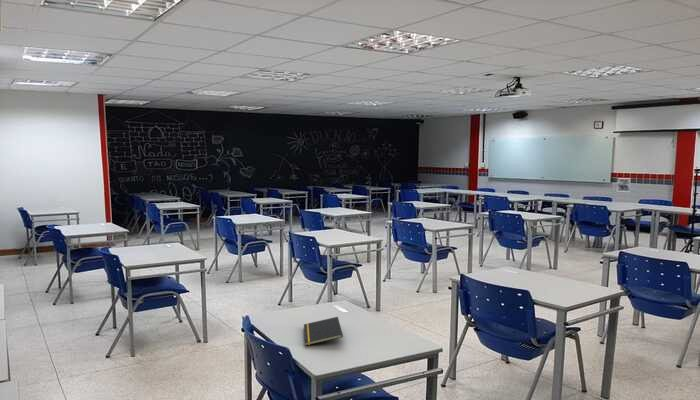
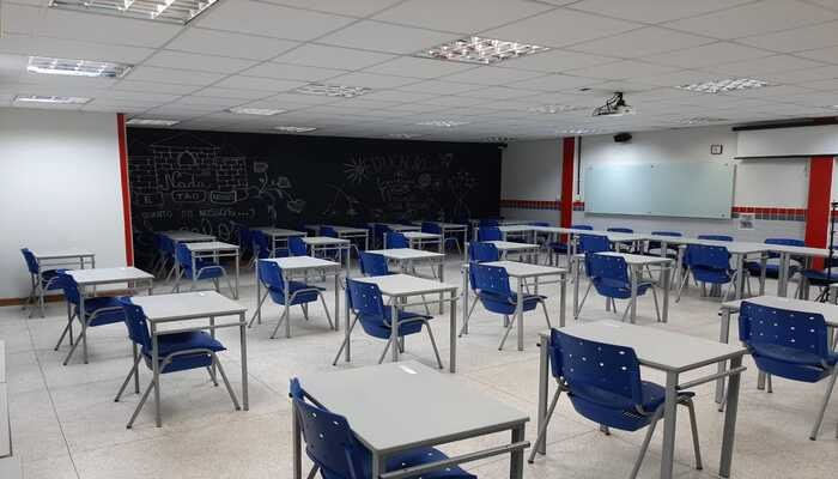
- notepad [303,316,344,347]
